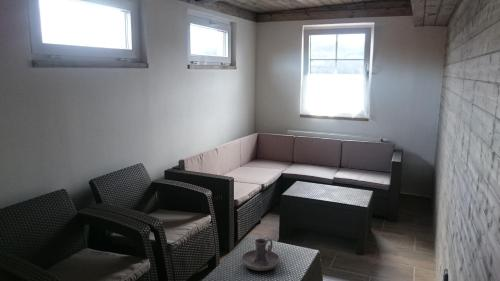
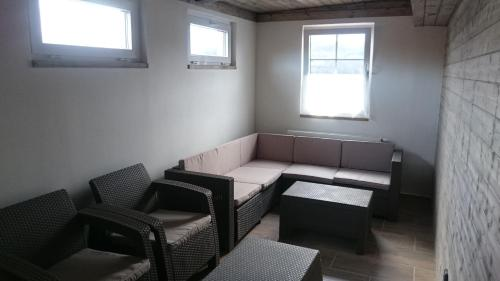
- candle holder [241,238,281,272]
